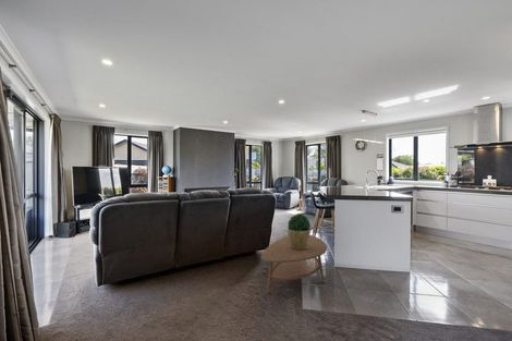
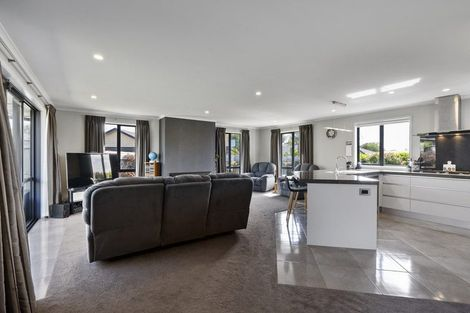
- potted plant [287,214,312,249]
- coffee table [260,234,328,295]
